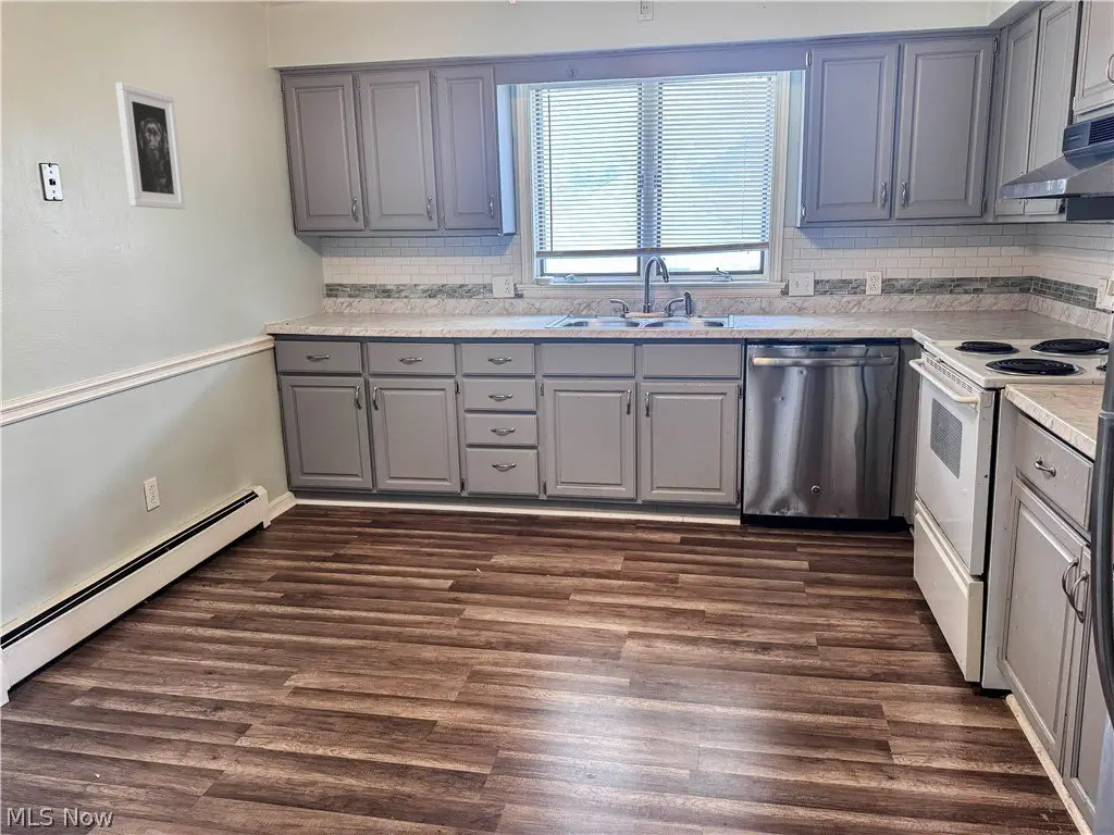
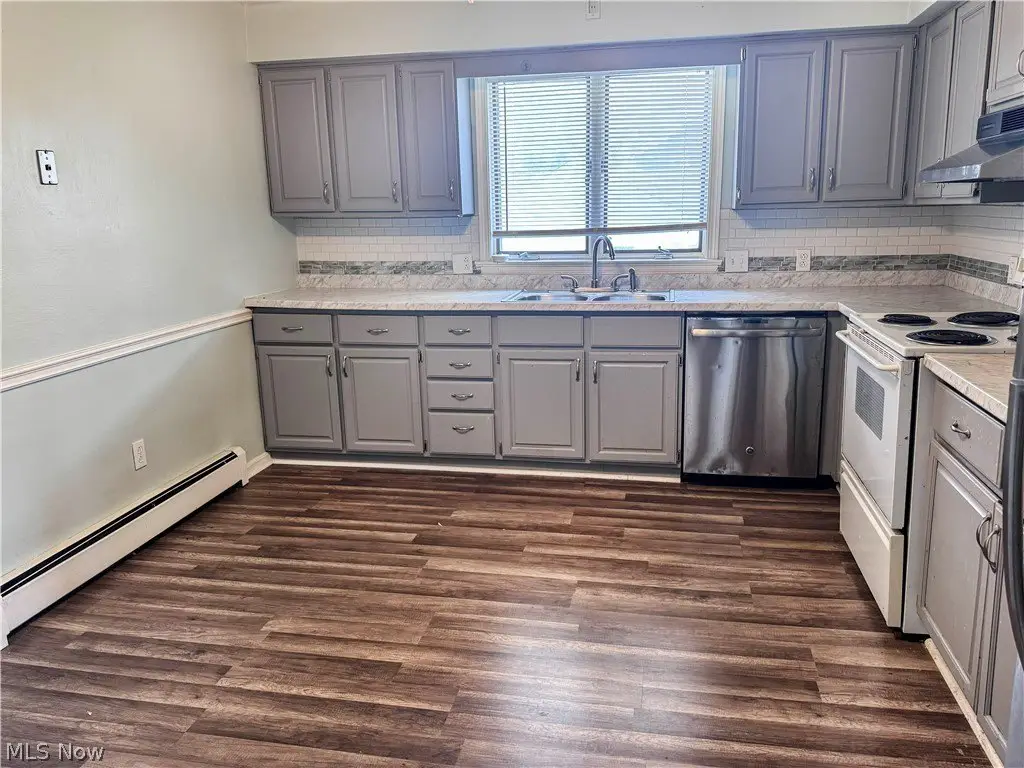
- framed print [114,82,186,211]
